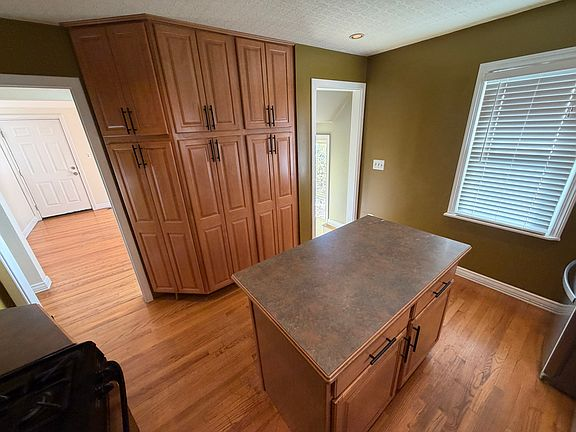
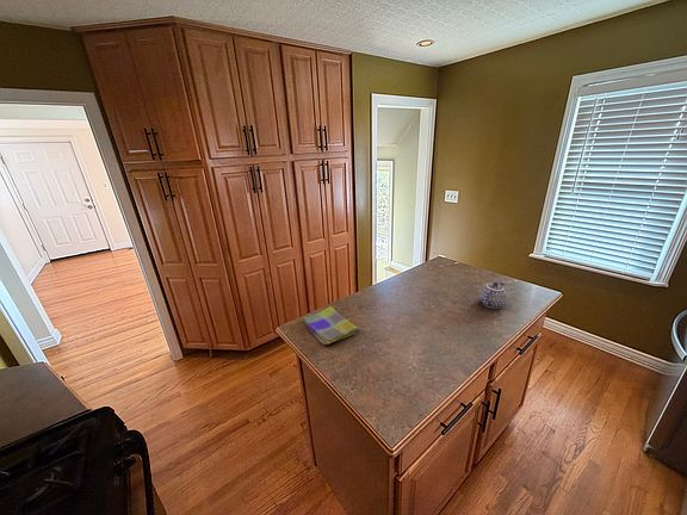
+ dish towel [301,305,360,346]
+ teapot [478,281,509,310]
